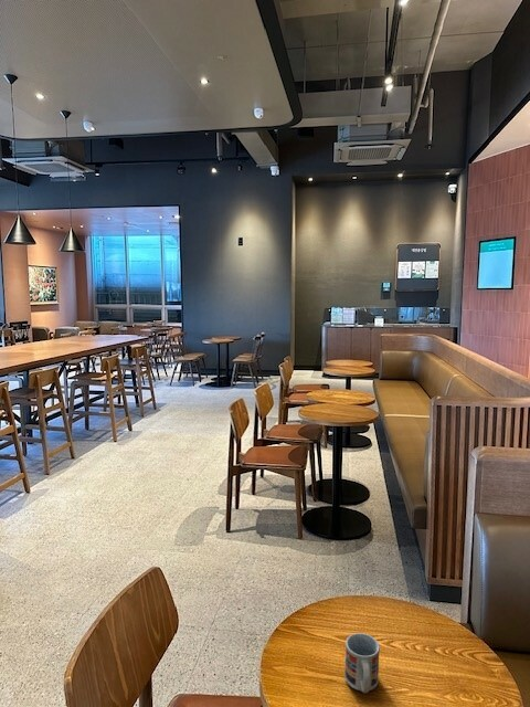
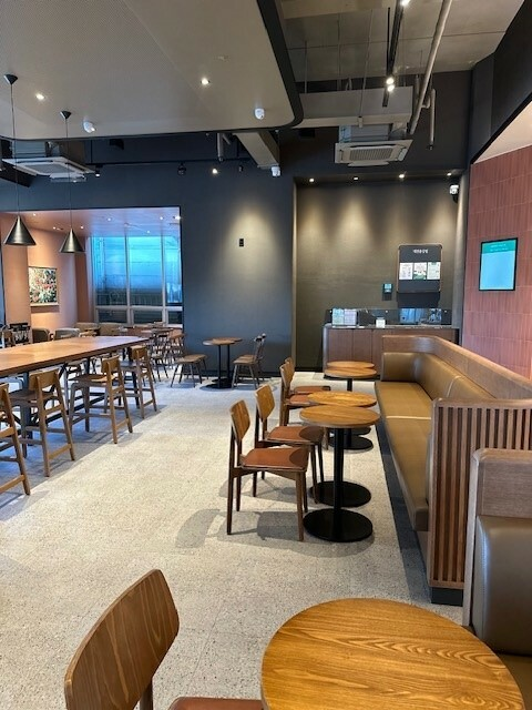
- cup [343,632,381,695]
